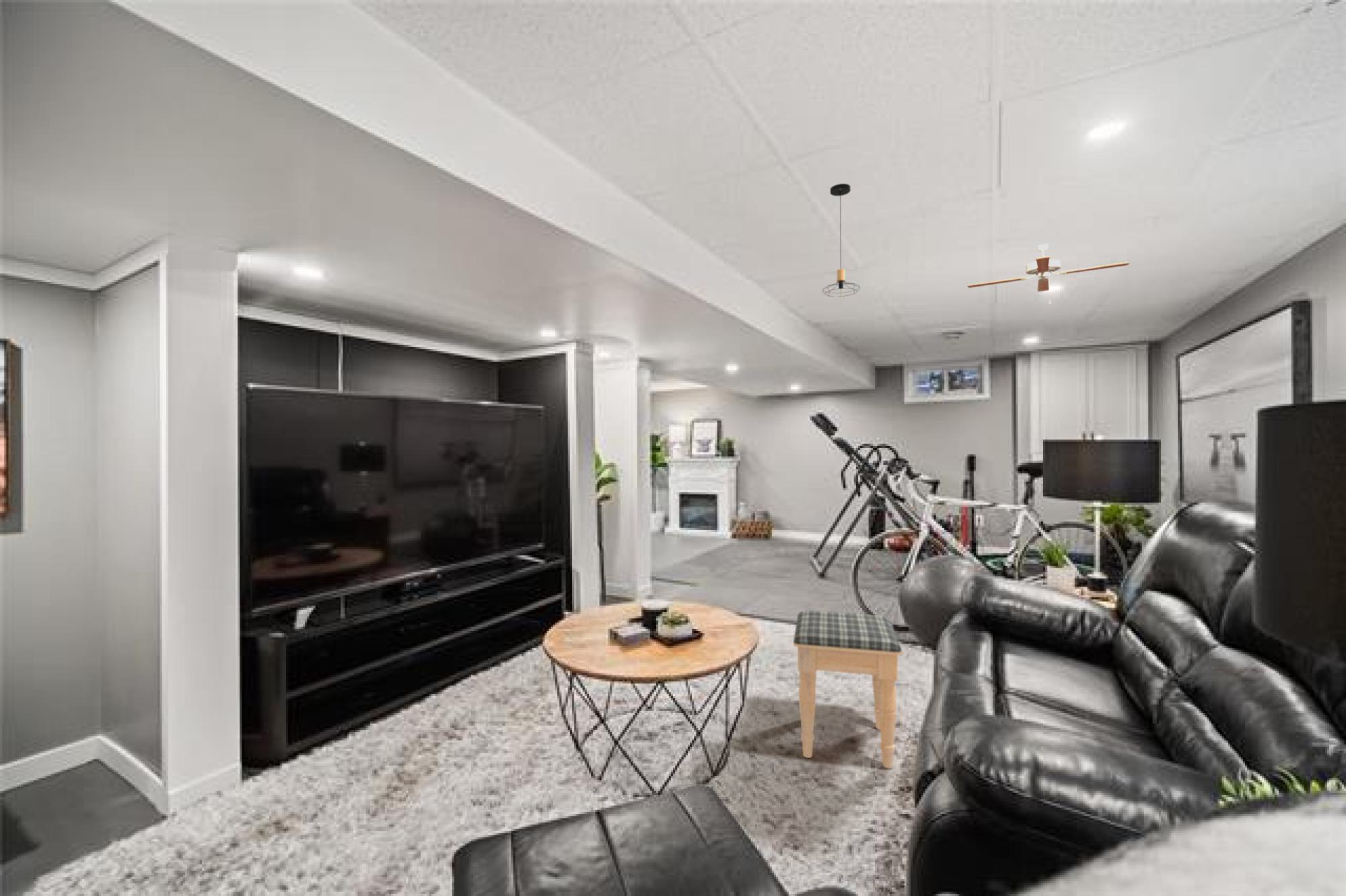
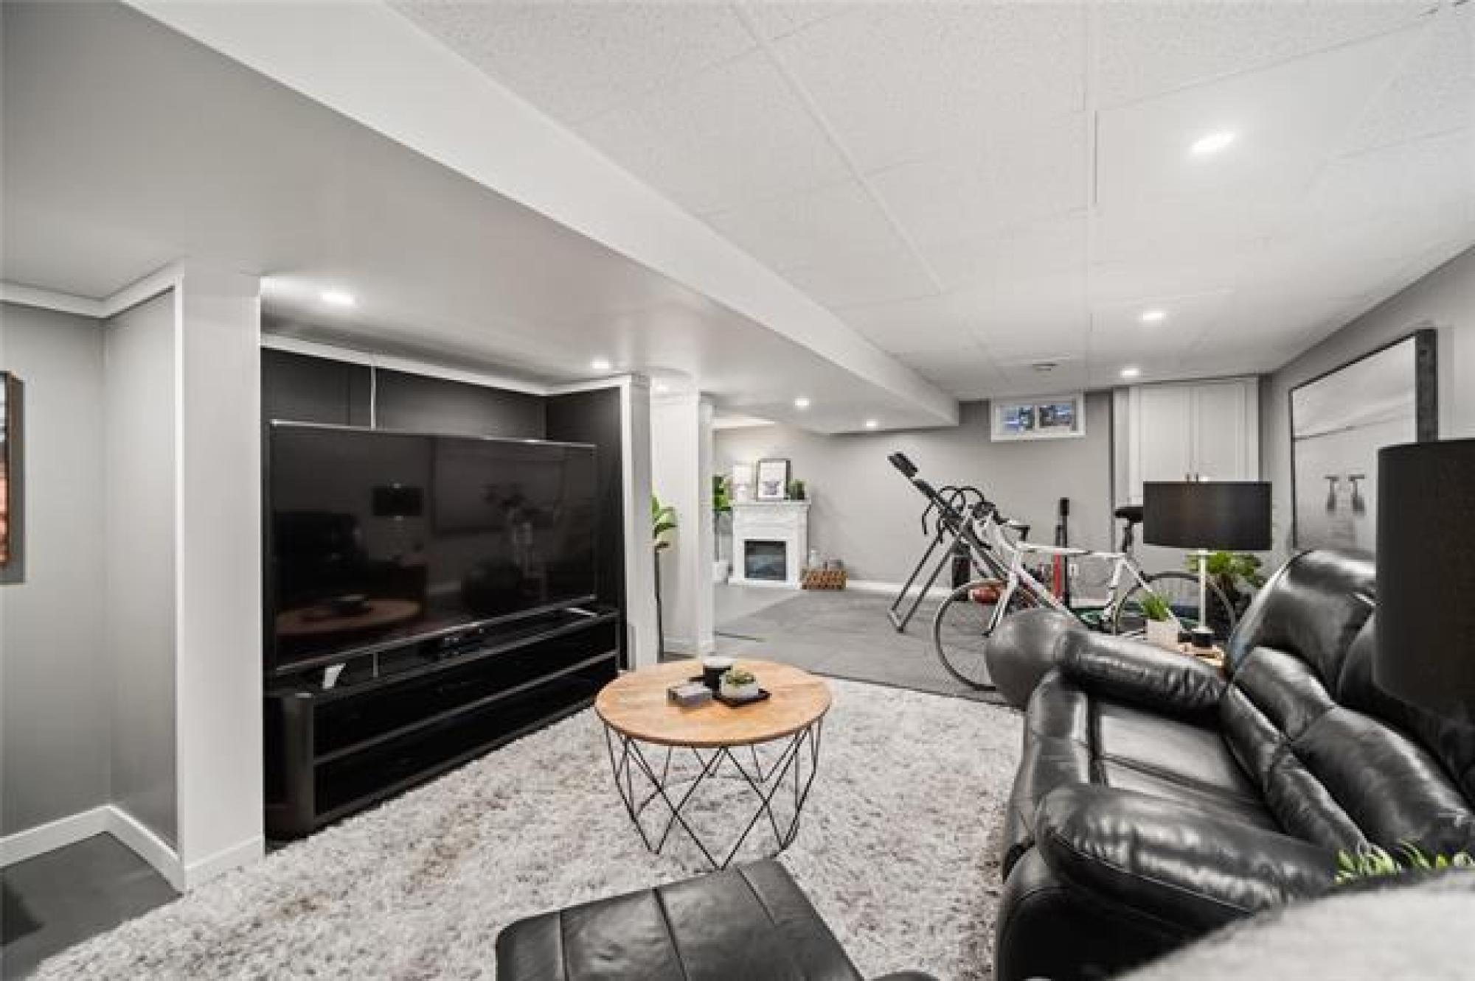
- footstool [793,610,902,769]
- ceiling fan [966,244,1130,305]
- pendant light [822,183,861,298]
